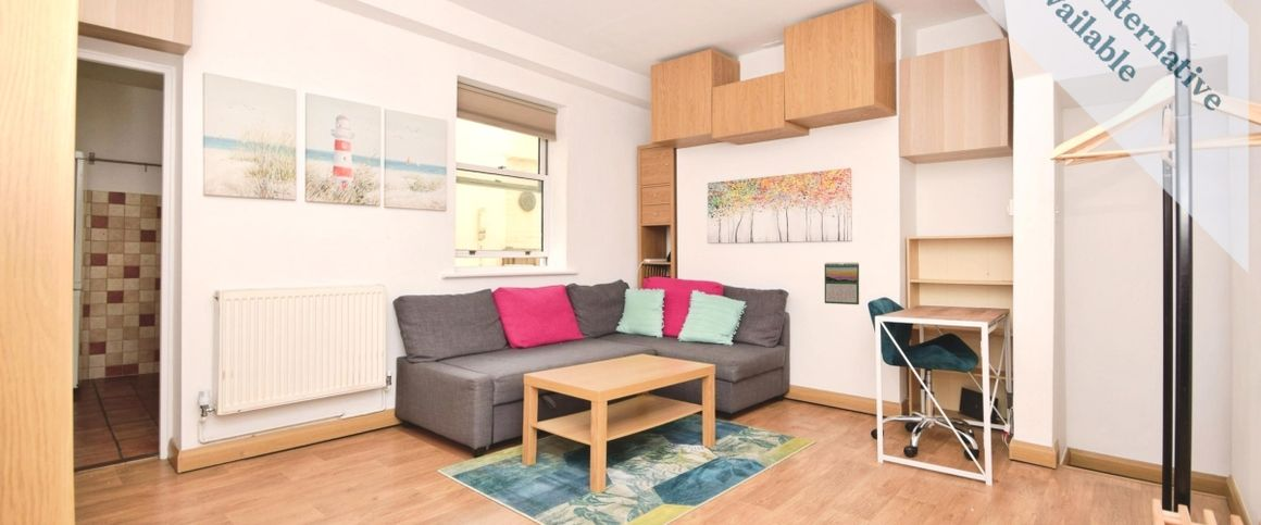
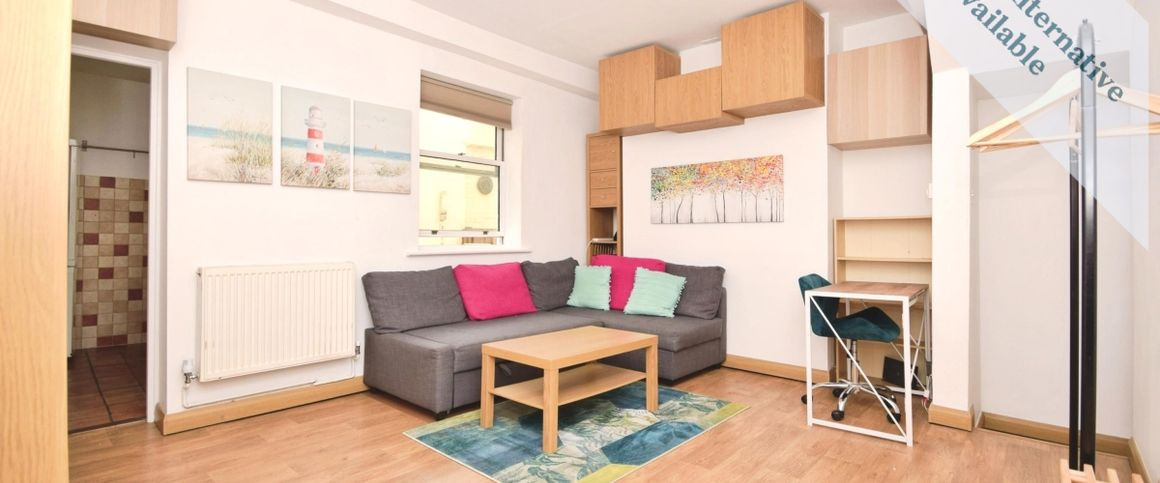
- calendar [824,261,860,305]
